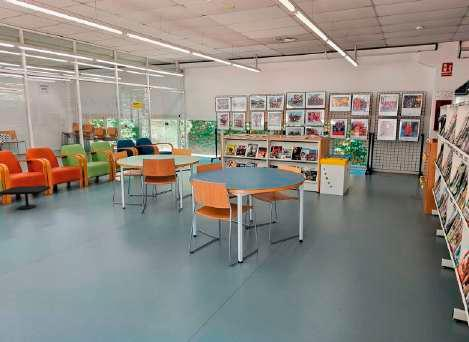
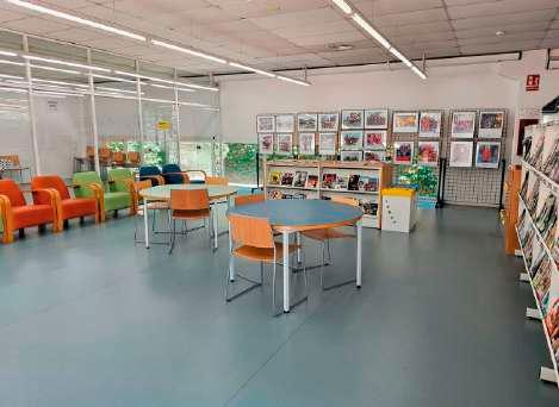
- side table [0,185,51,210]
